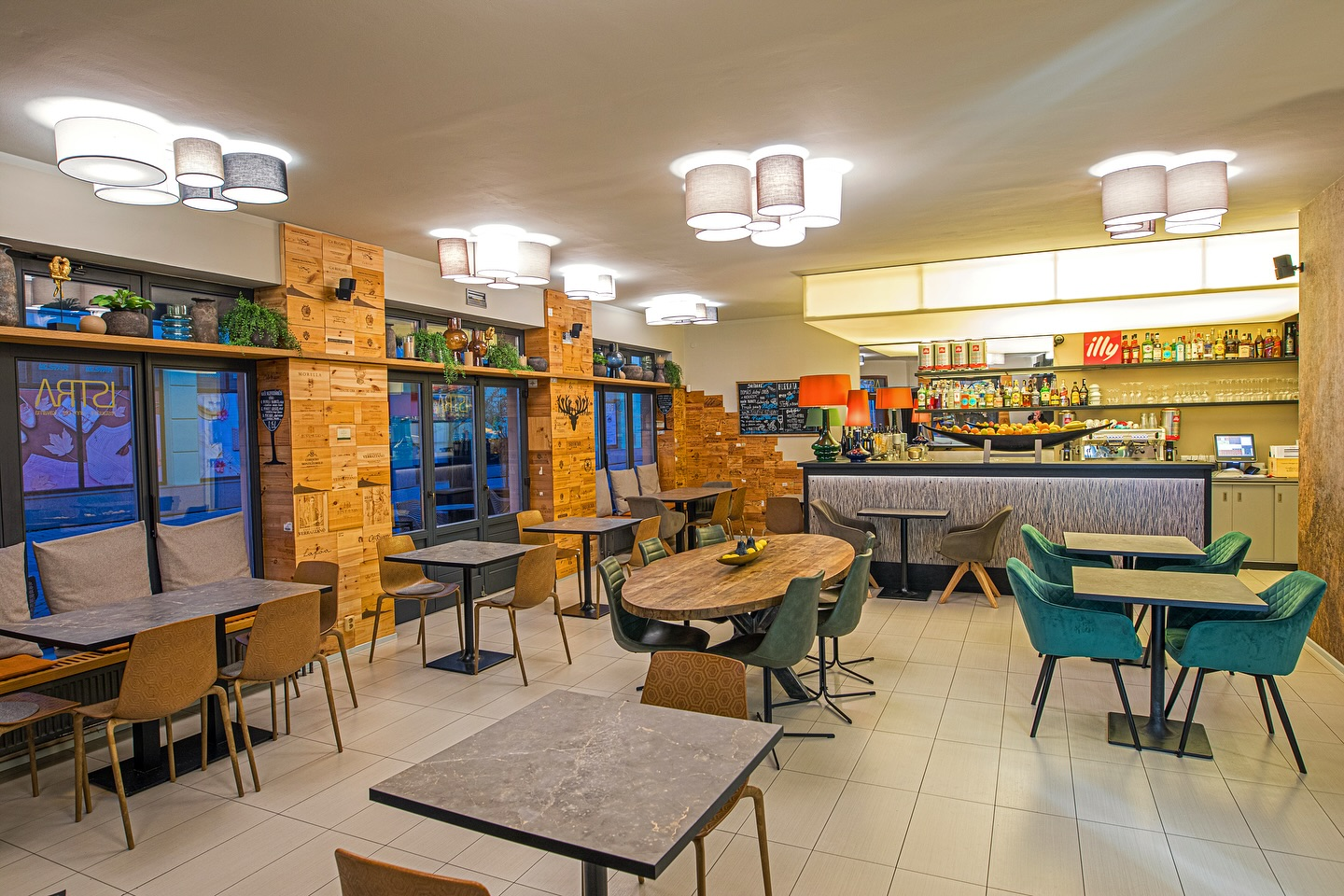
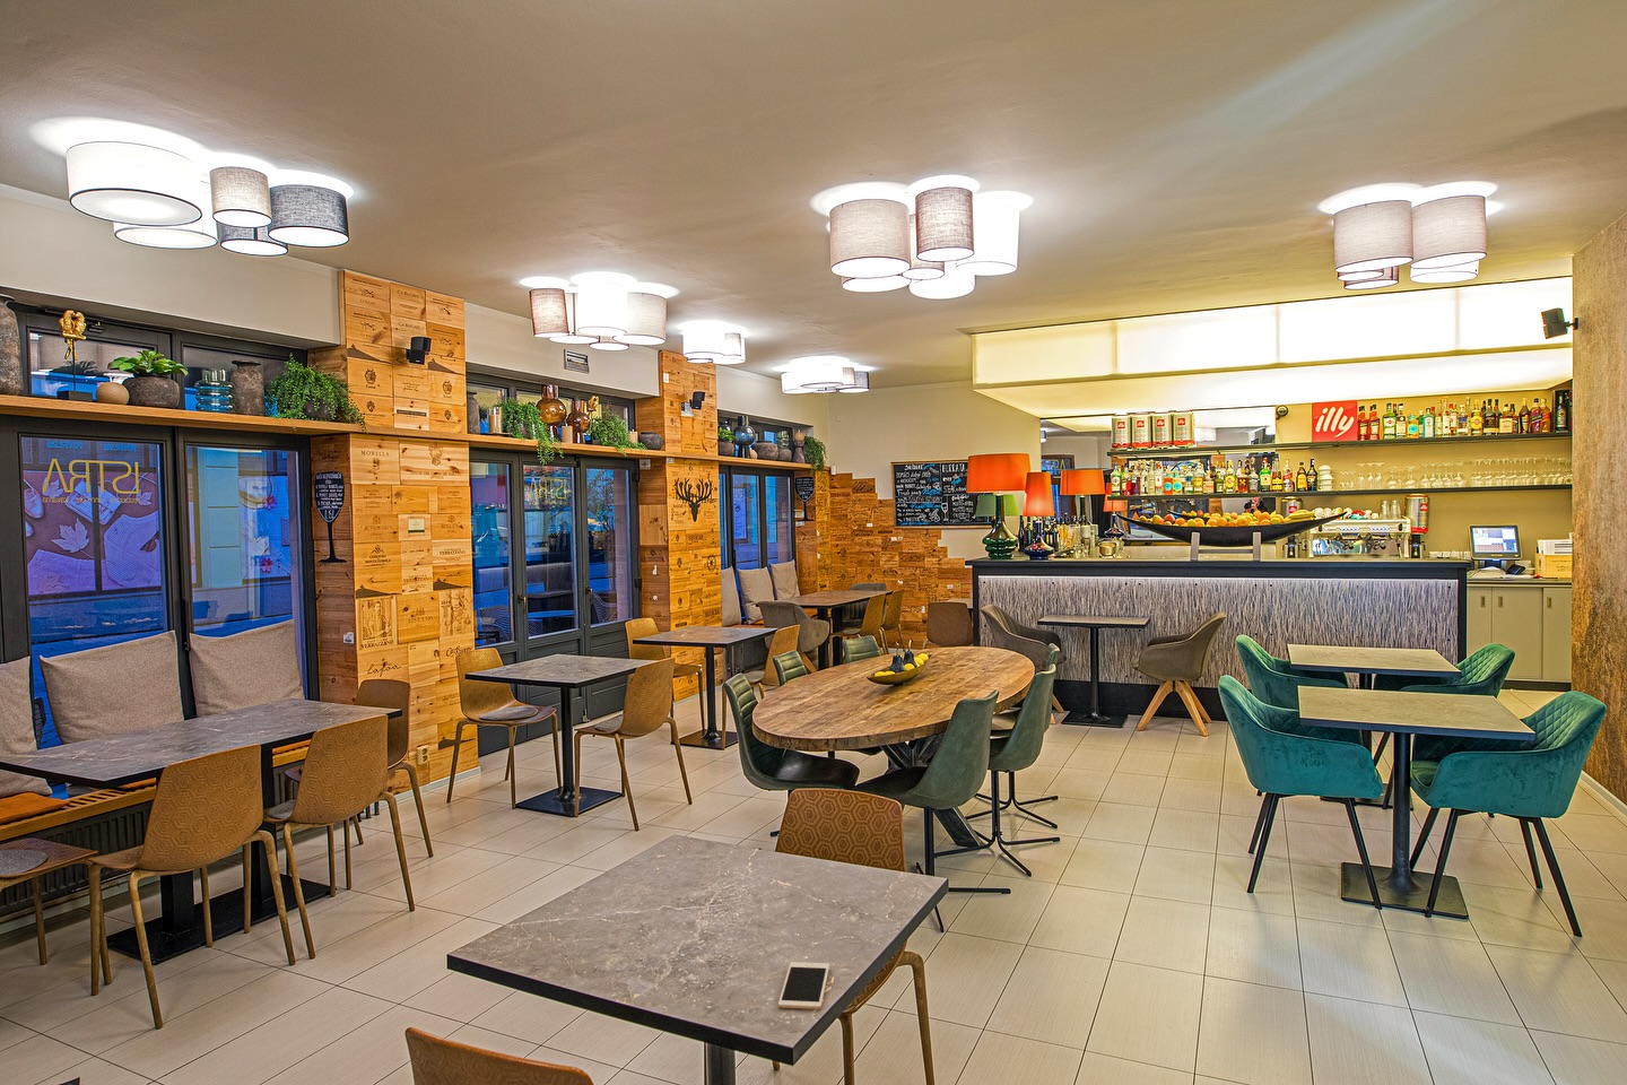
+ cell phone [777,960,830,1010]
